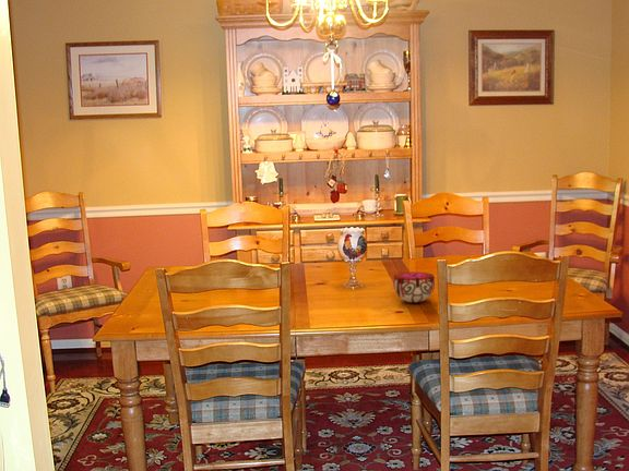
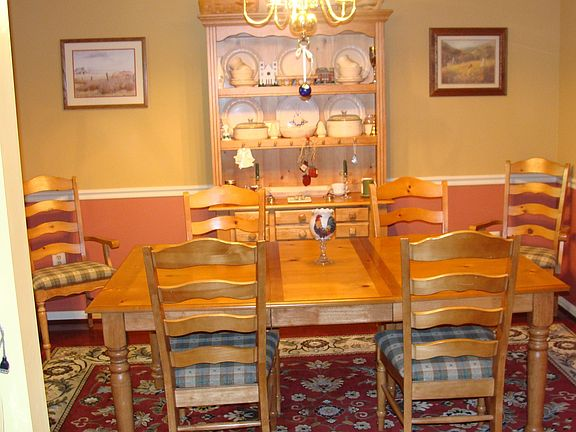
- decorative bowl [392,270,436,303]
